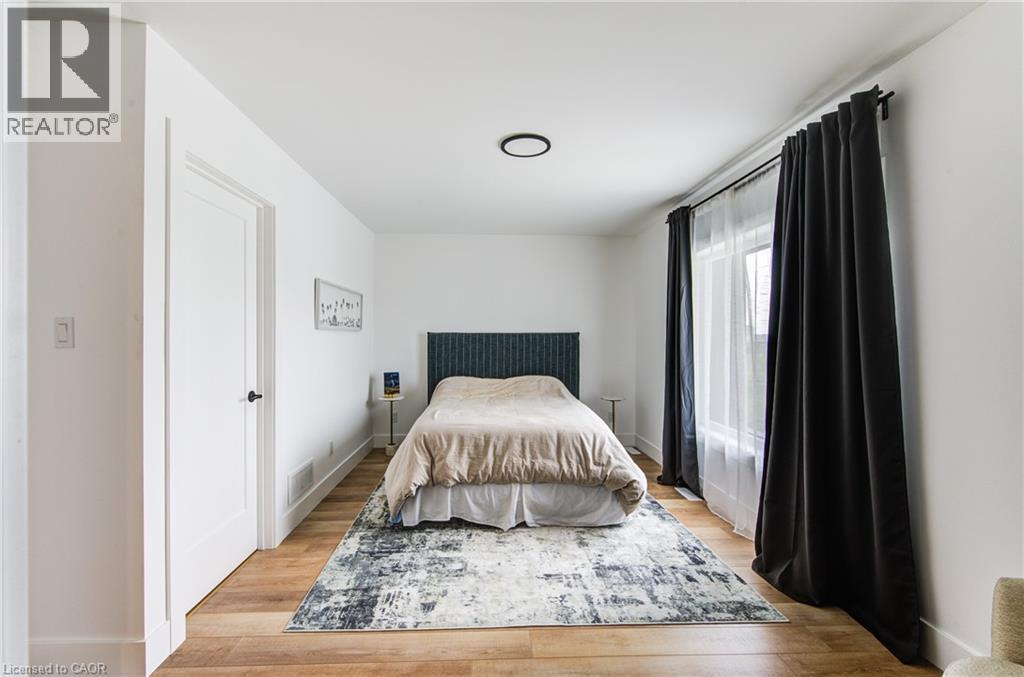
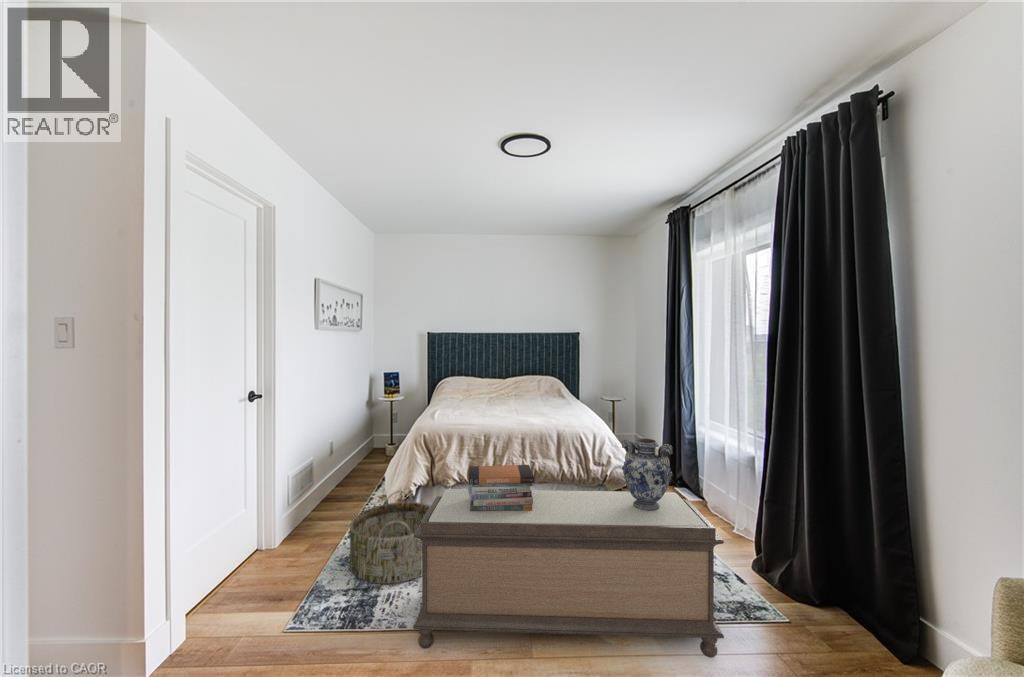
+ basket [349,490,431,585]
+ book stack [467,464,535,511]
+ bench [412,488,725,659]
+ decorative vase [621,437,674,510]
